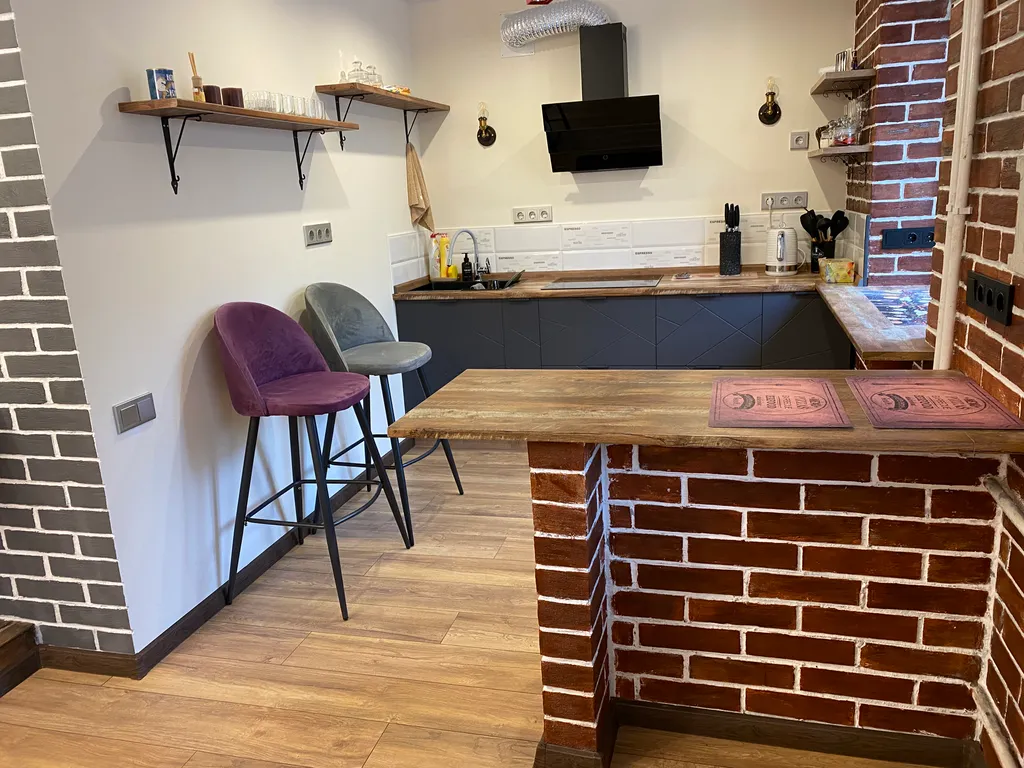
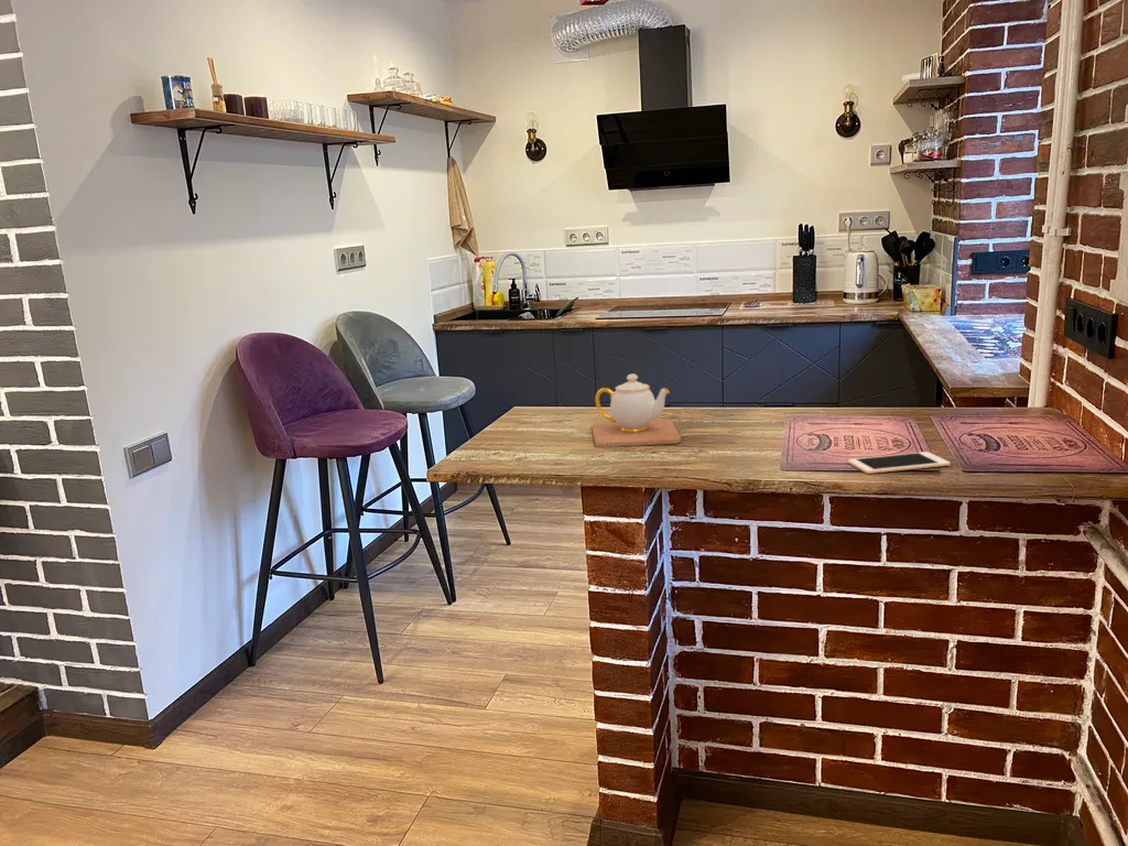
+ teapot [592,373,682,448]
+ cell phone [847,451,951,475]
